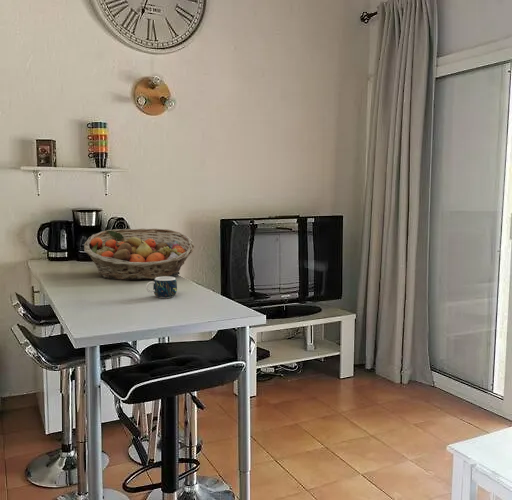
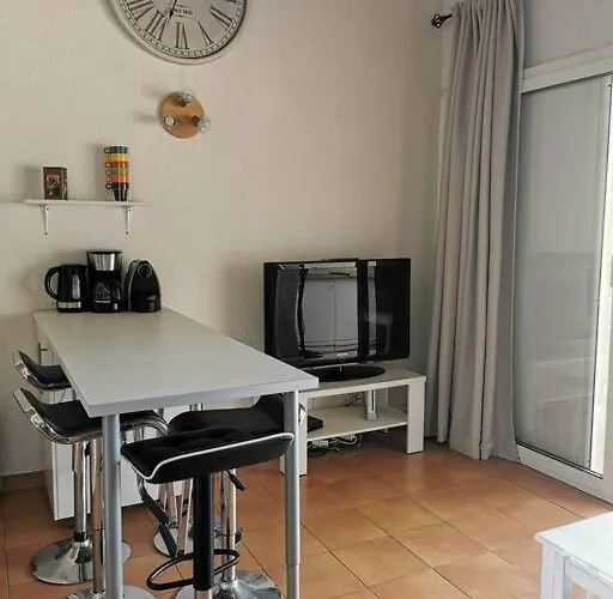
- mug [145,276,178,299]
- fruit basket [83,228,195,281]
